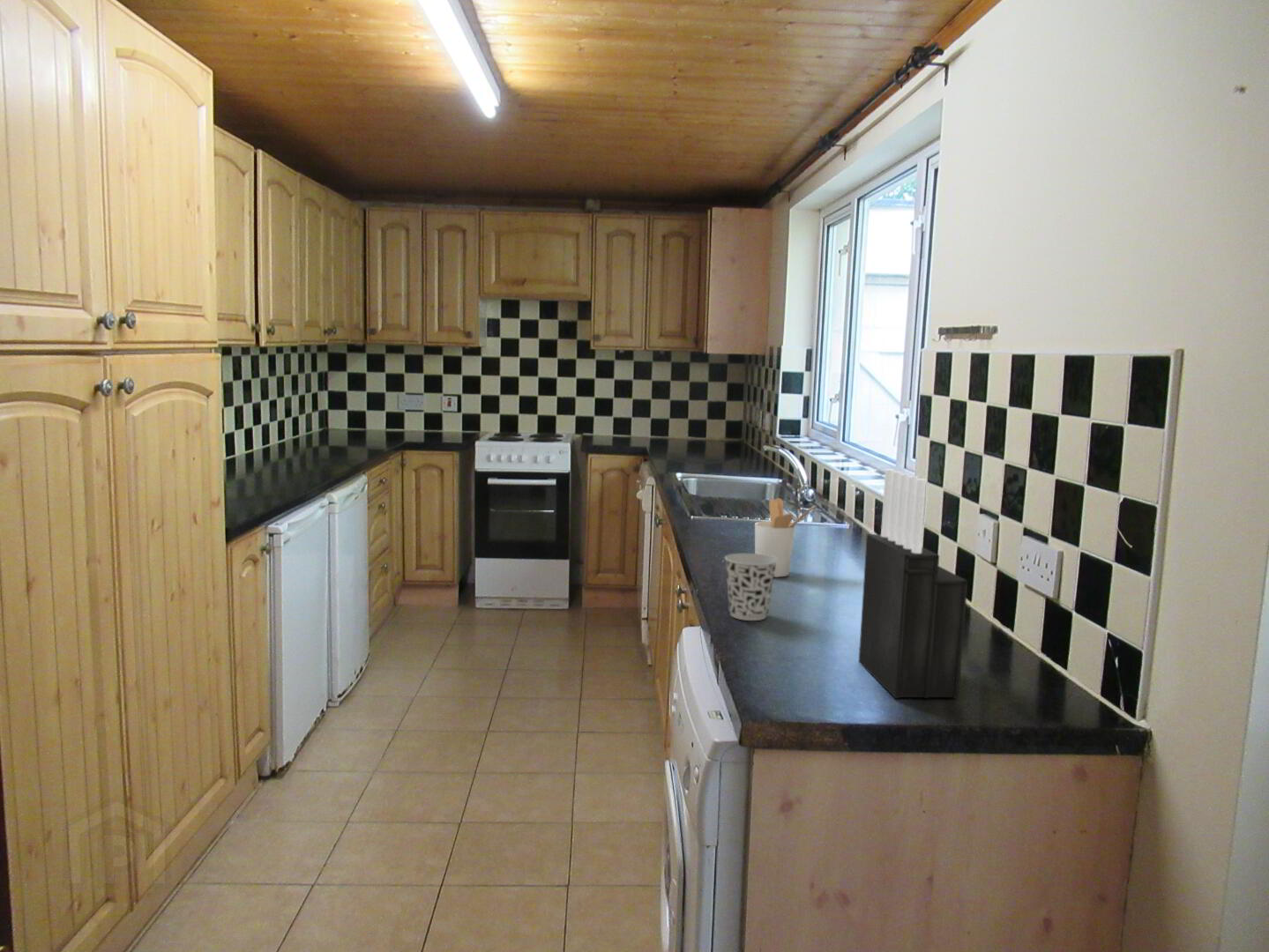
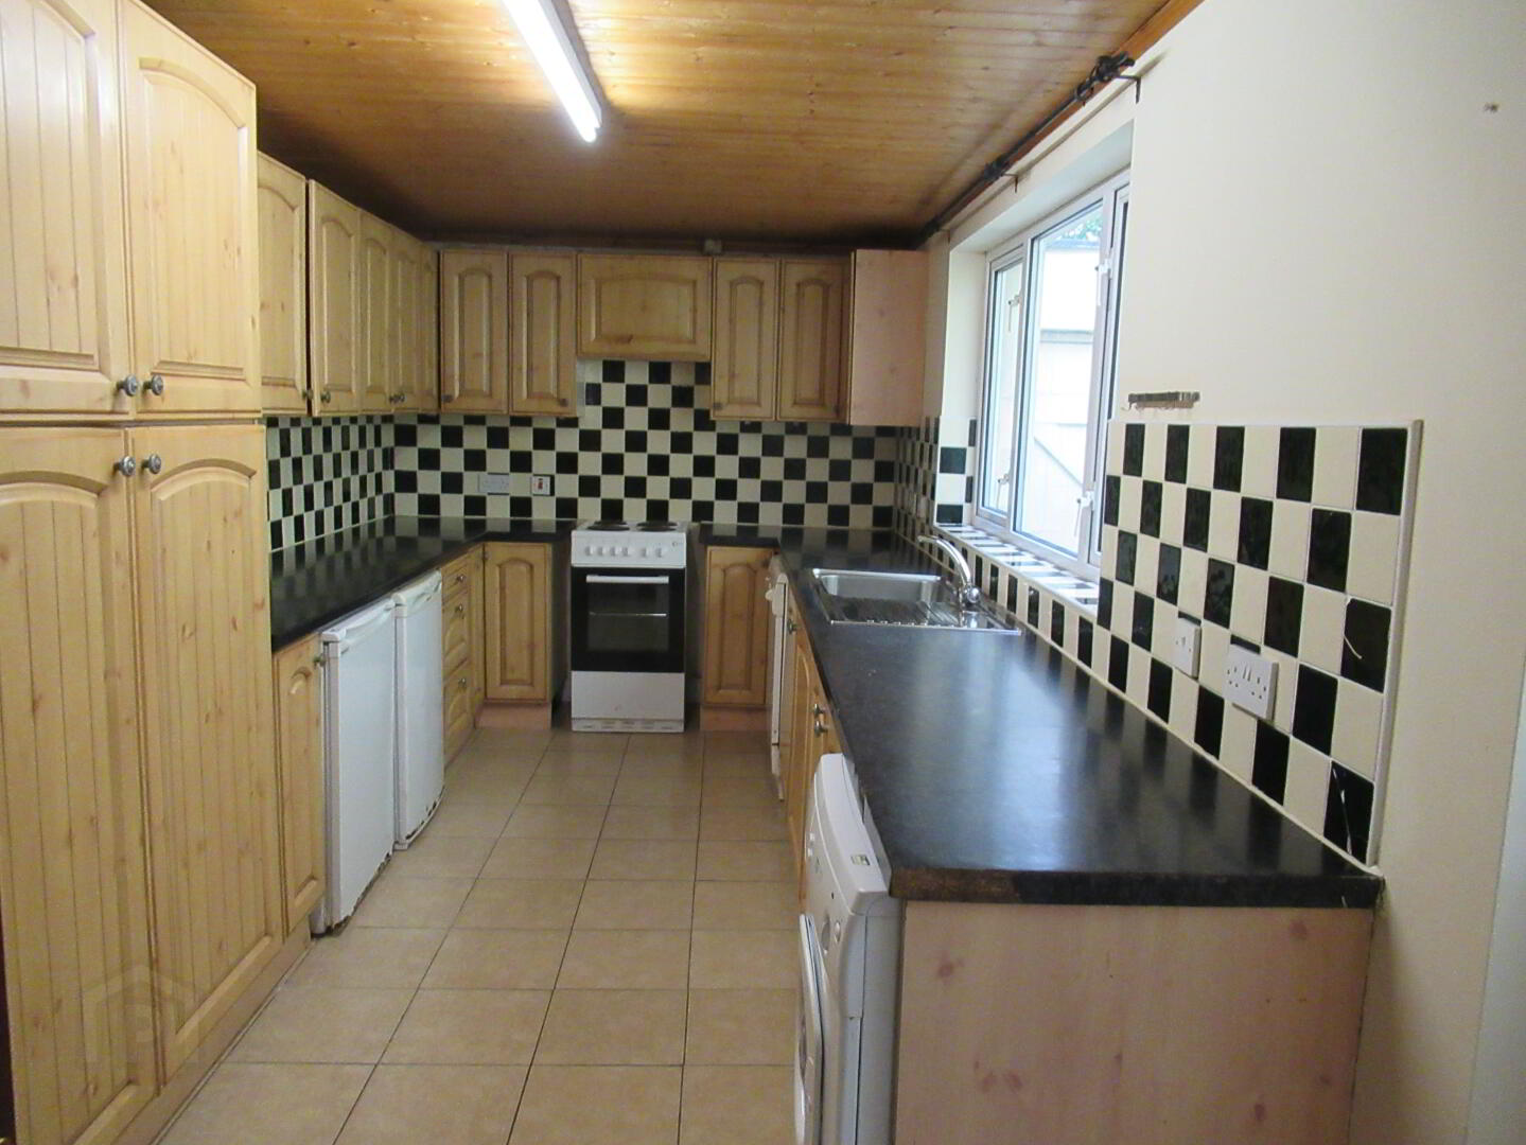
- utensil holder [754,497,816,578]
- knife block [858,468,968,699]
- cup [724,553,778,621]
